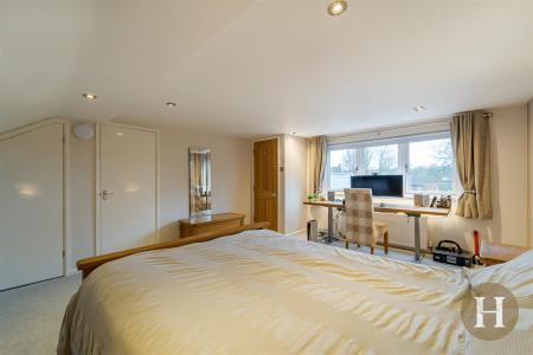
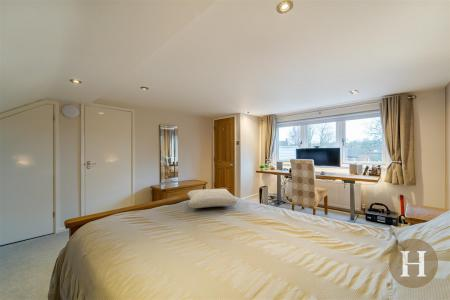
+ pillow [187,188,238,209]
